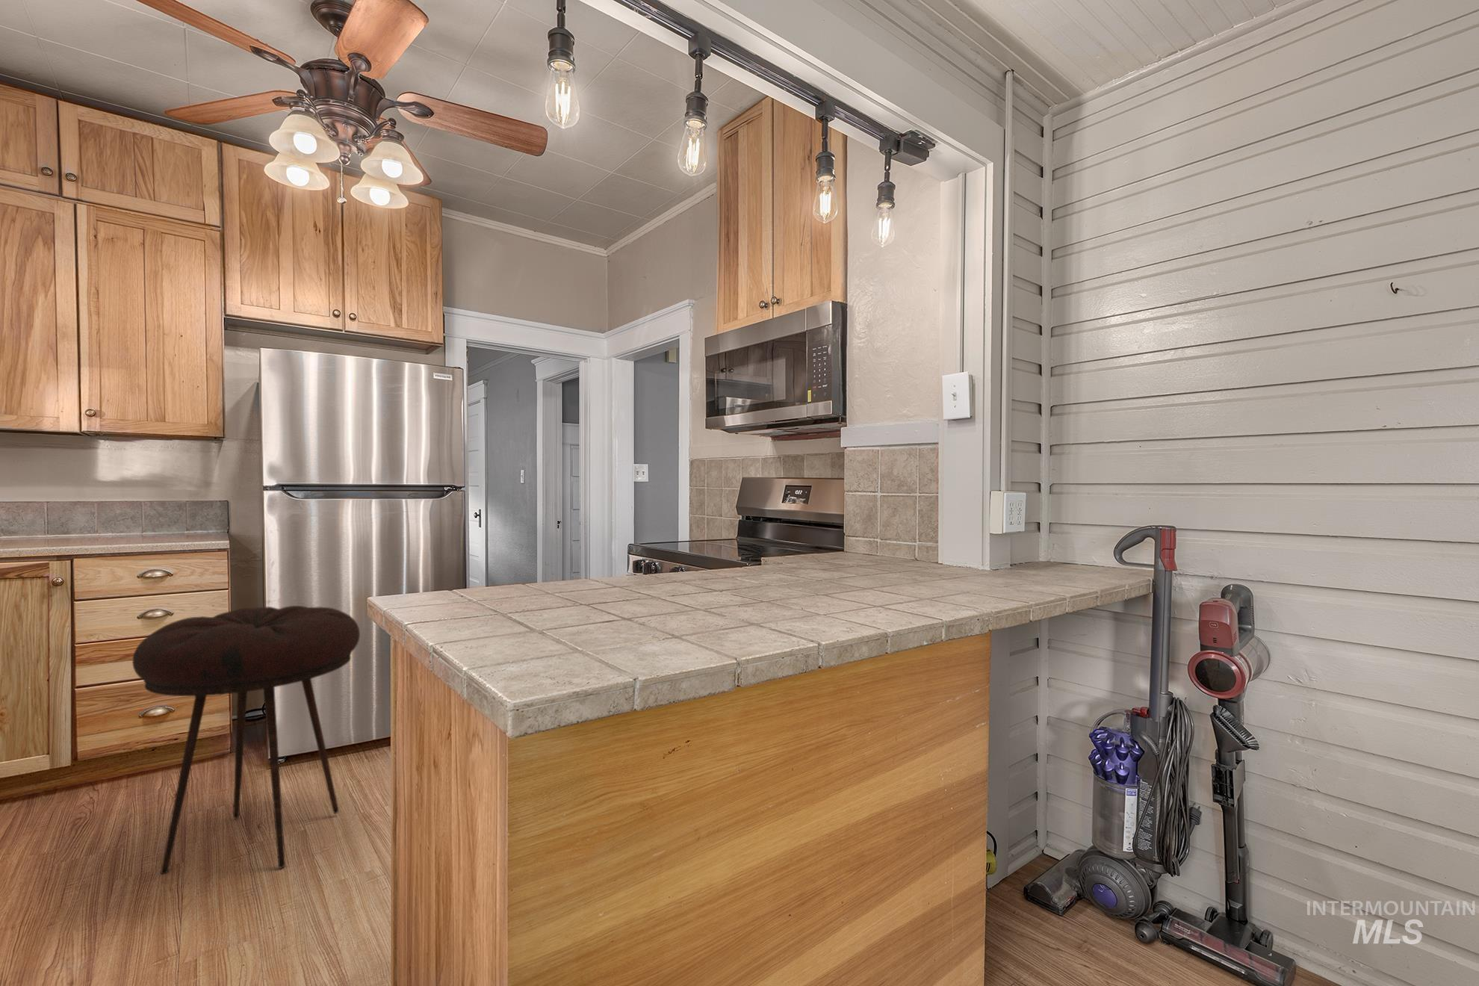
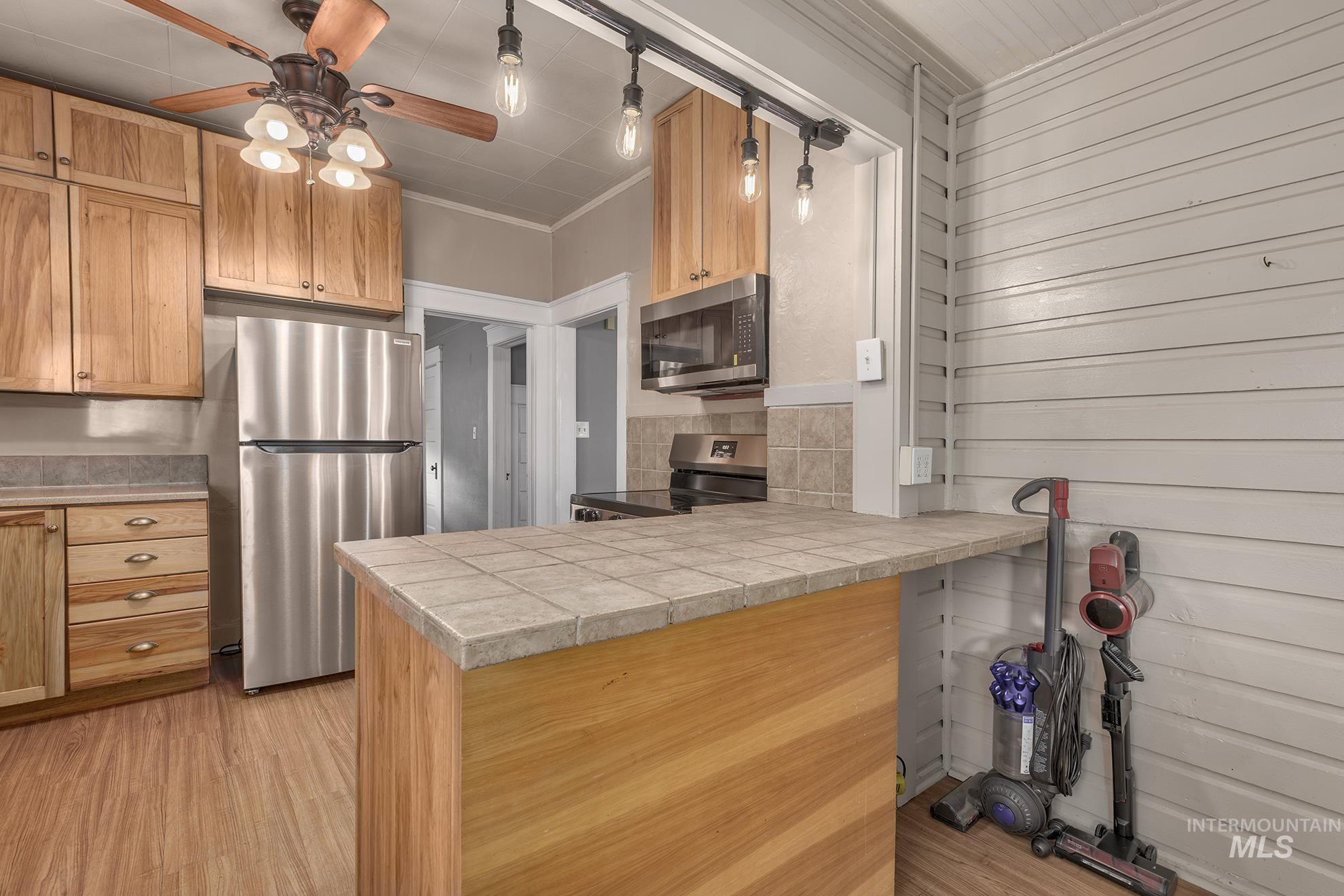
- stool [131,605,361,876]
